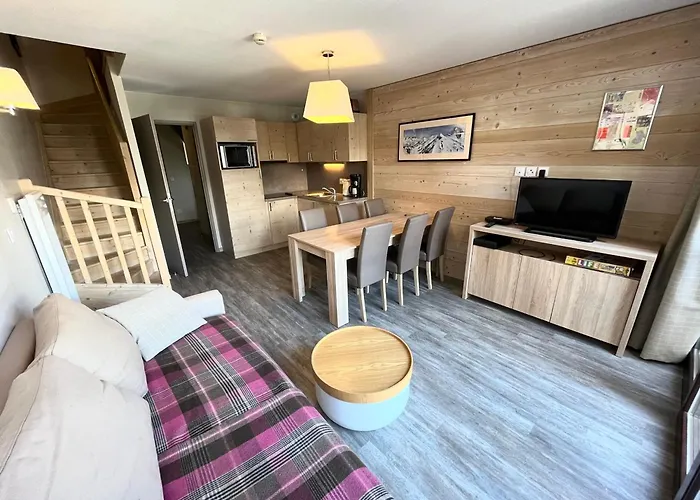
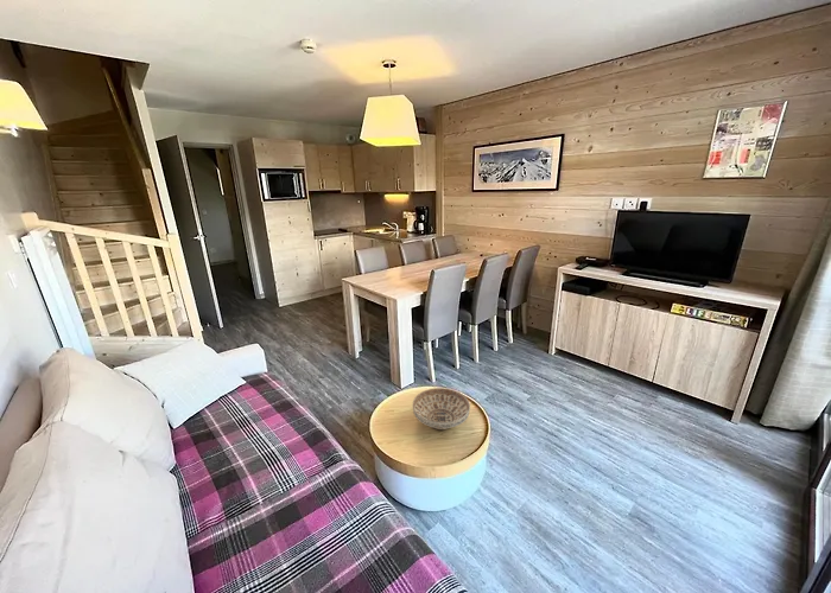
+ decorative bowl [412,387,471,431]
